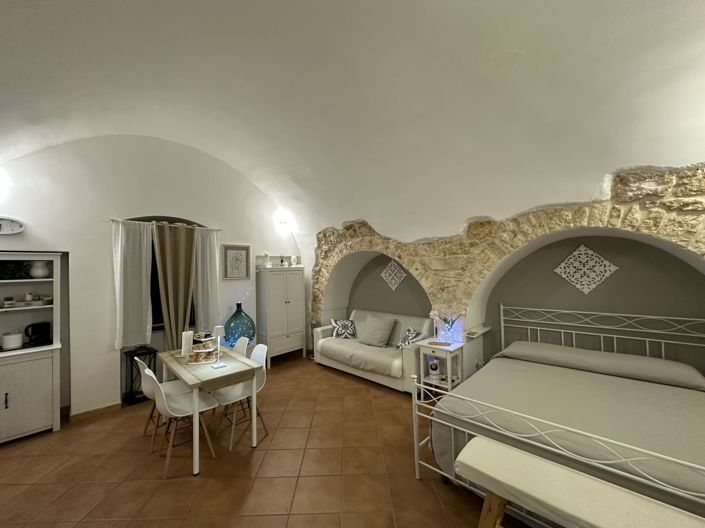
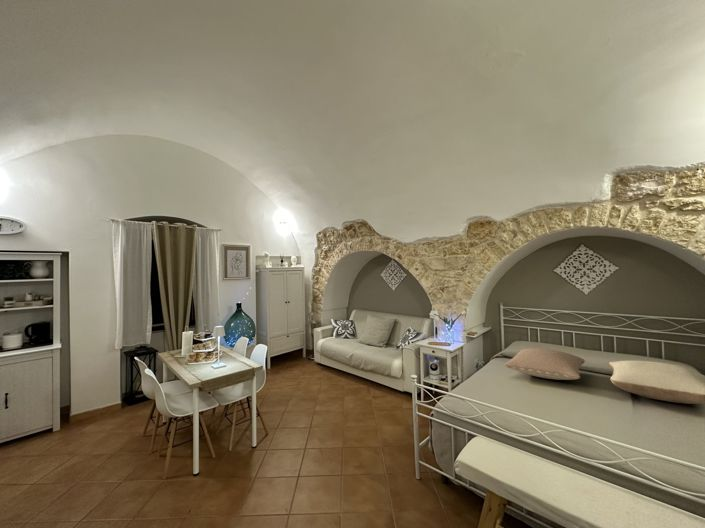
+ pillow [503,347,586,381]
+ pillow [608,359,705,405]
